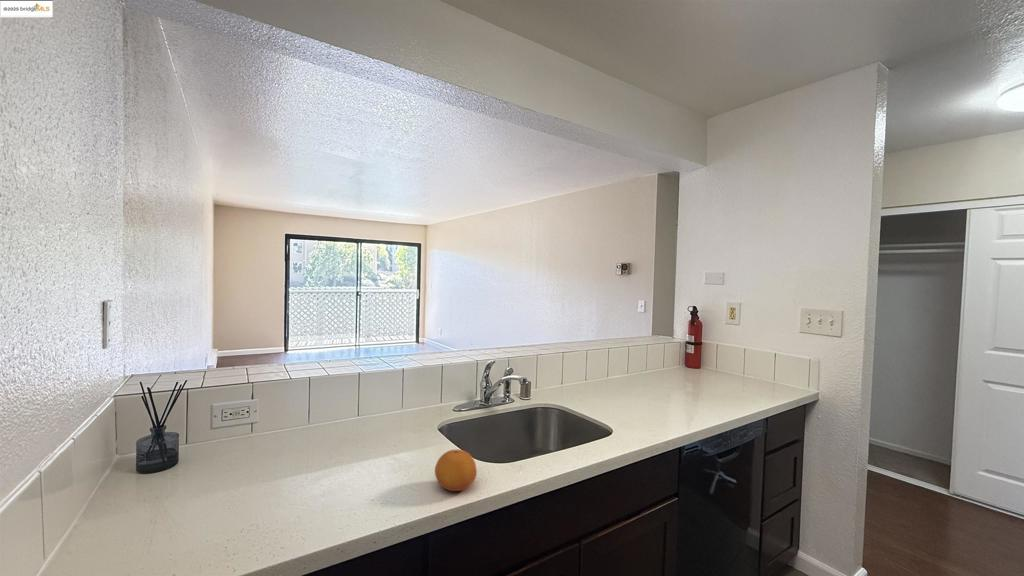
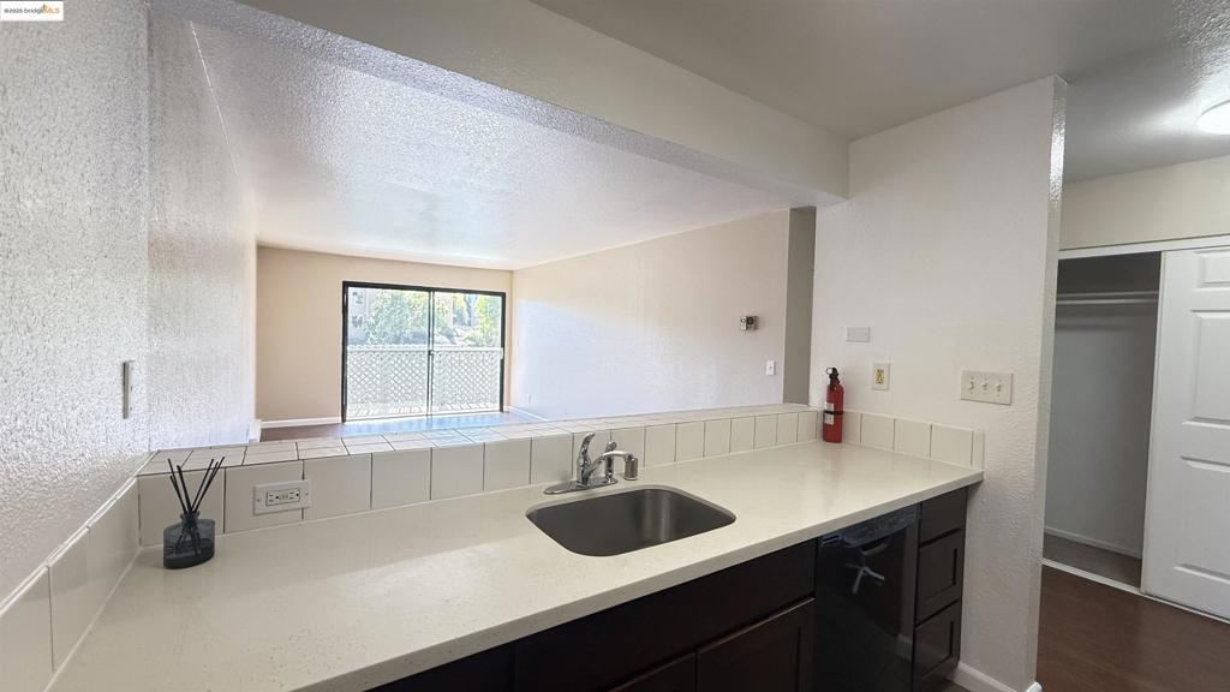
- fruit [434,449,478,492]
